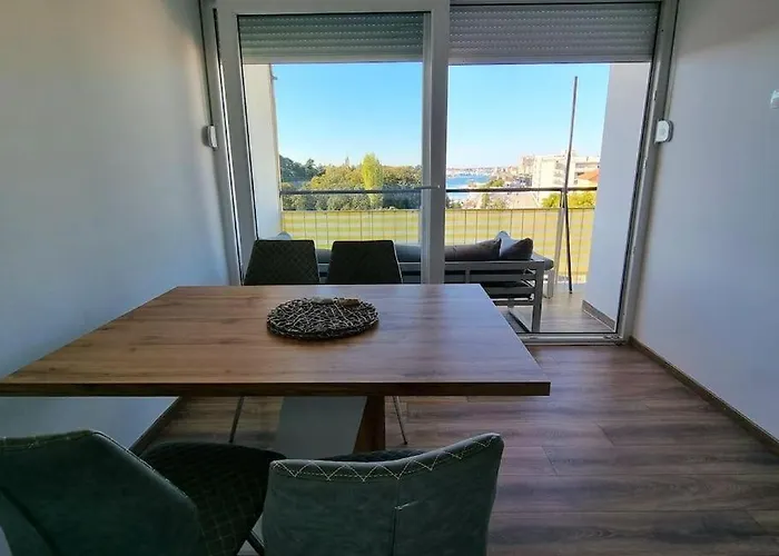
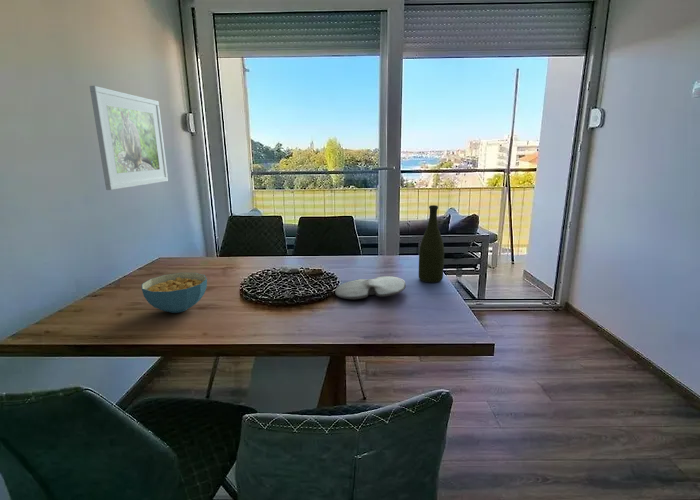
+ cereal bowl [141,272,208,314]
+ bottle [418,204,445,284]
+ paint palette [334,275,407,300]
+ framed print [89,85,169,191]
